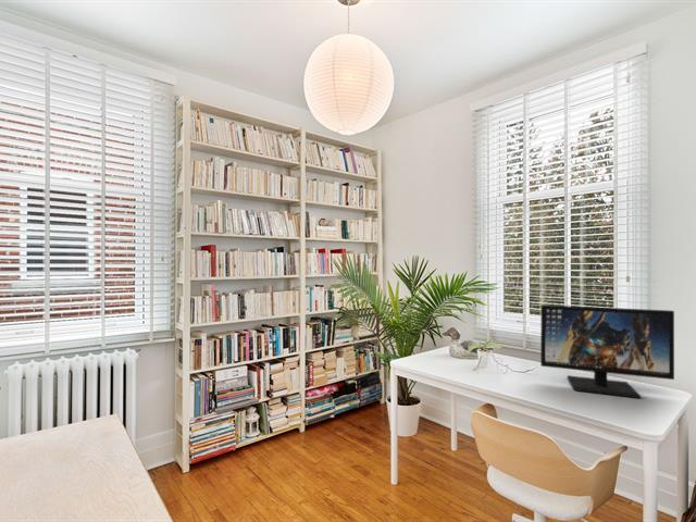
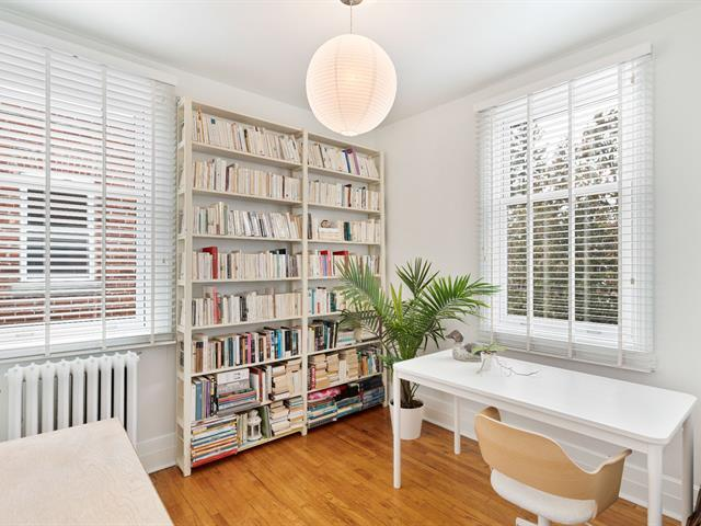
- computer monitor [539,303,675,399]
